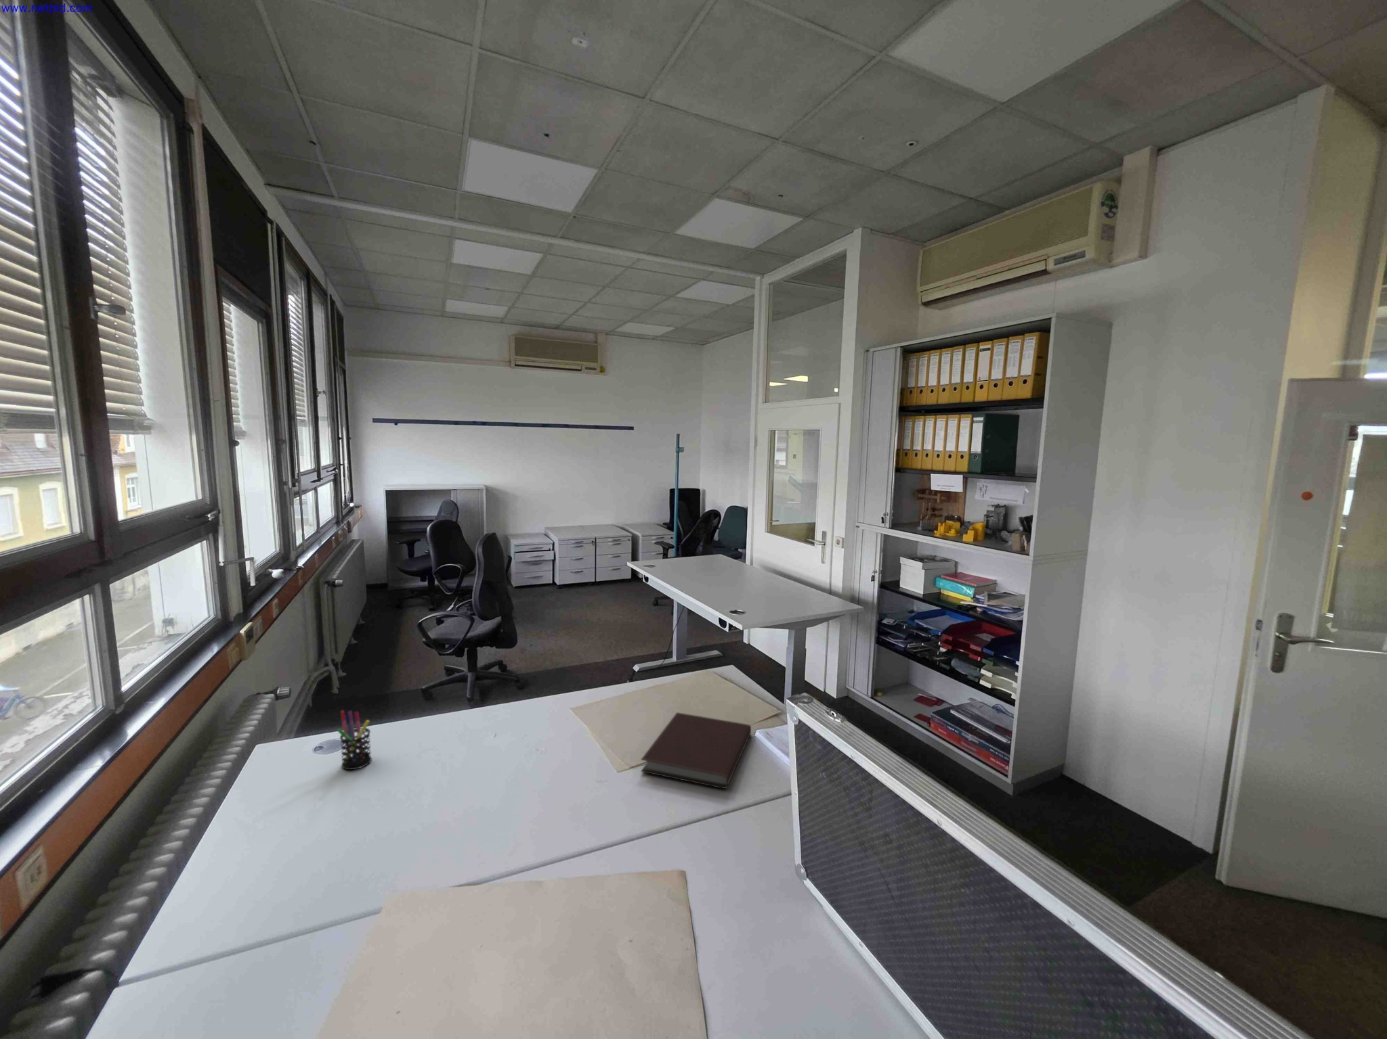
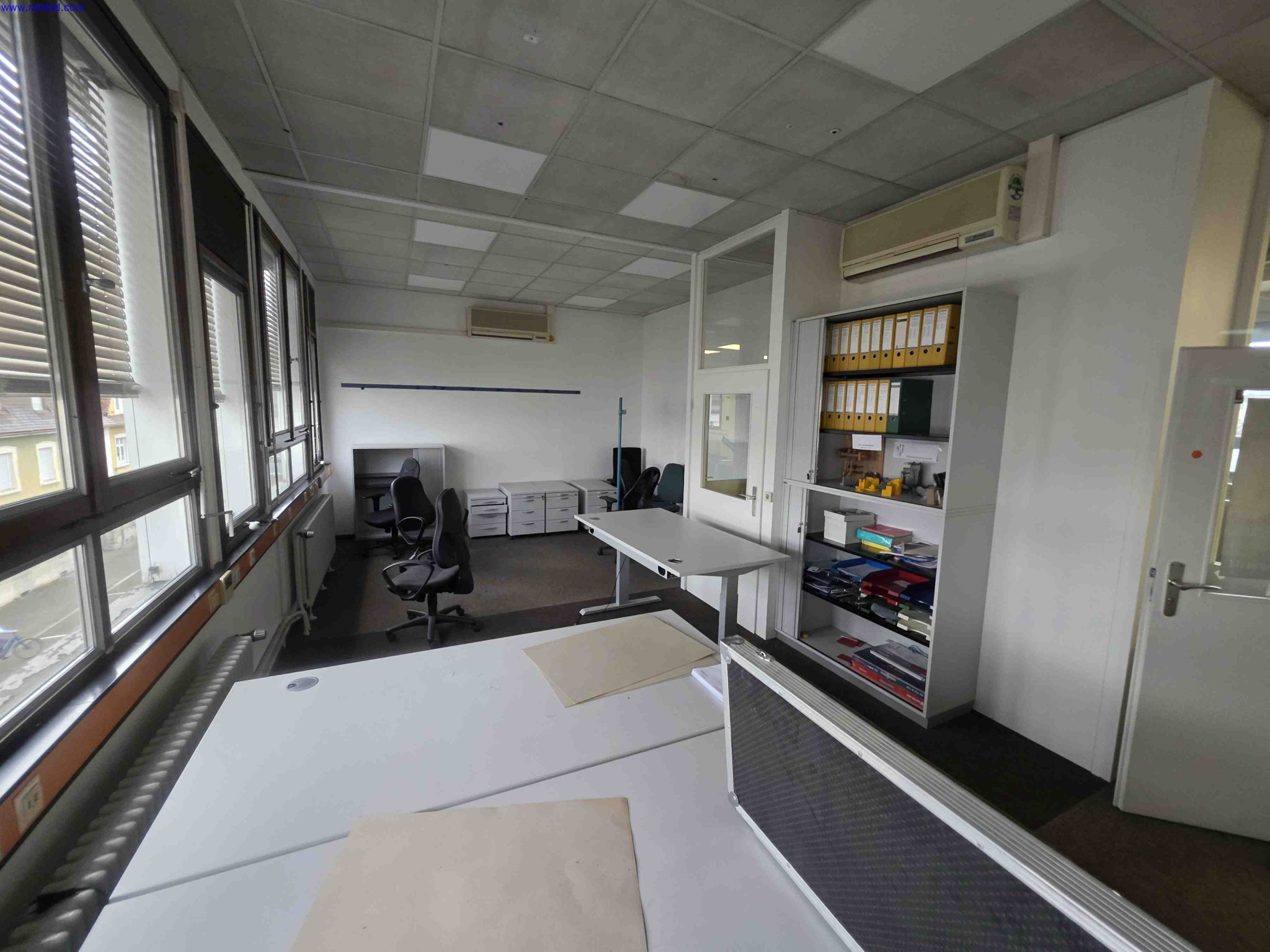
- pen holder [336,709,372,771]
- notebook [640,712,751,789]
